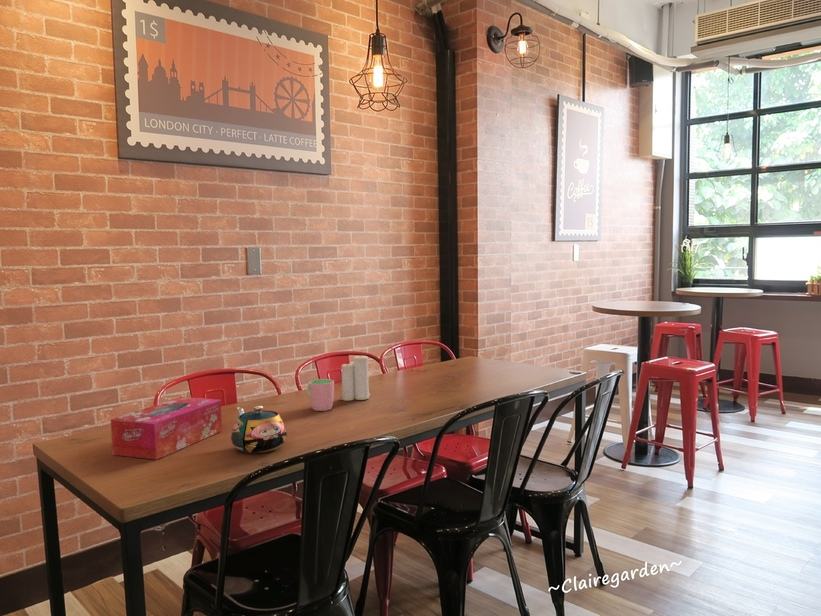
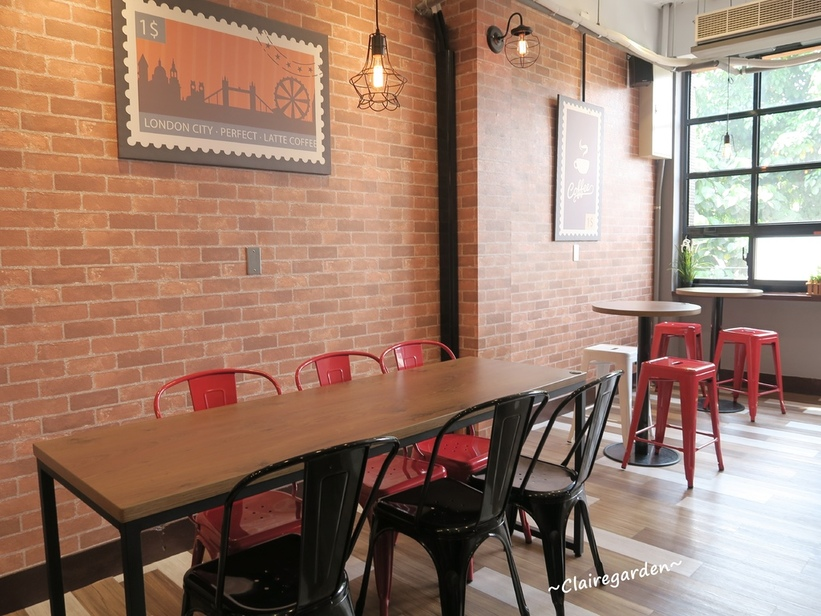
- teapot [230,405,288,454]
- candle [338,351,371,402]
- cup [306,378,335,412]
- tissue box [110,396,223,461]
